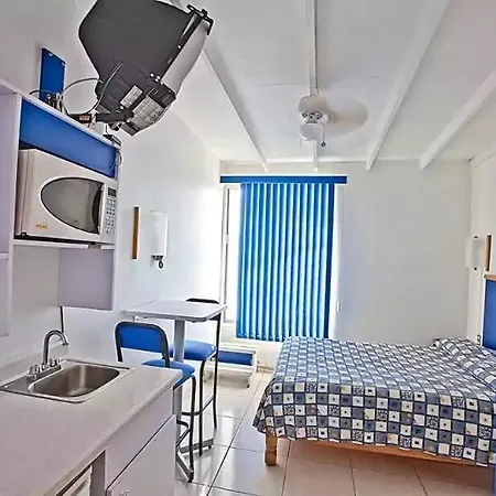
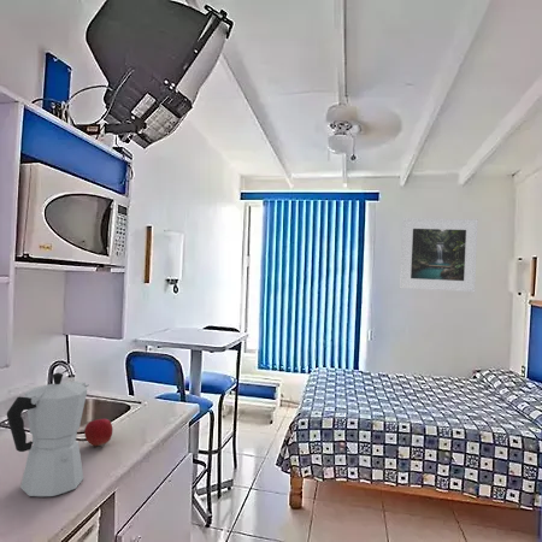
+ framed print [399,217,479,293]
+ apple [83,418,113,447]
+ moka pot [6,371,90,499]
